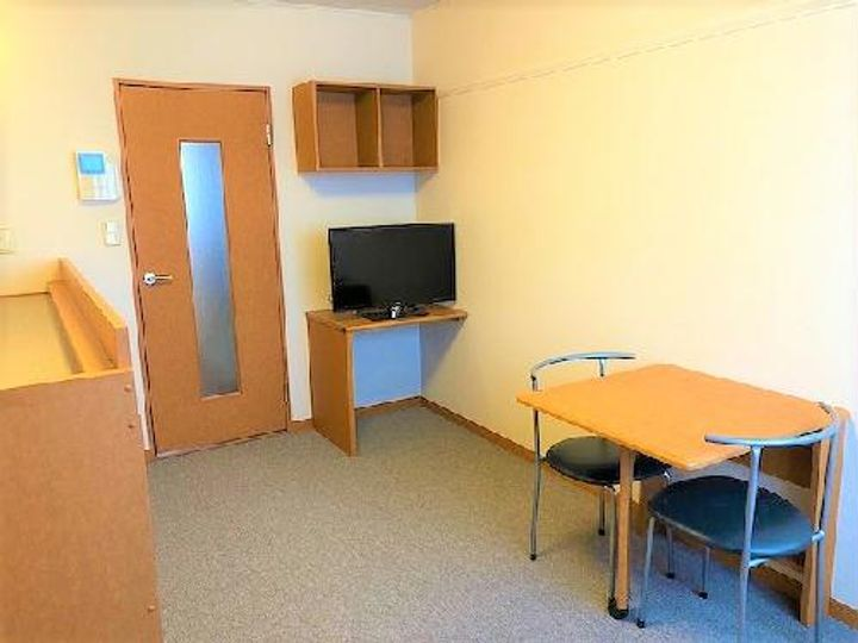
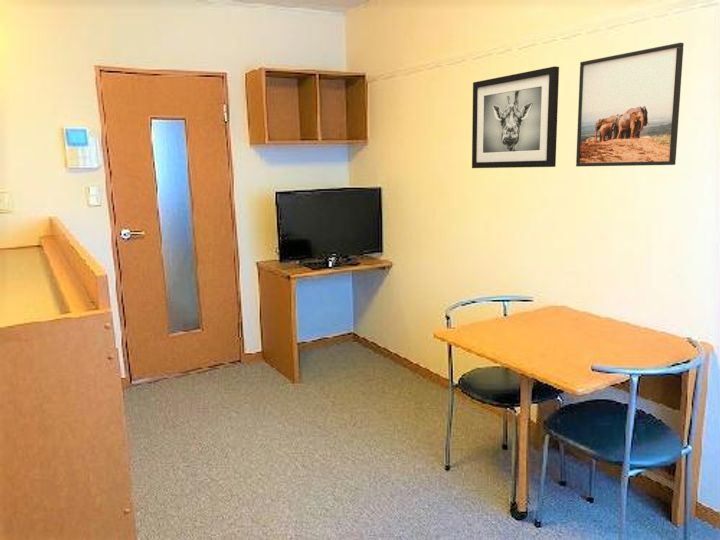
+ wall art [471,65,560,169]
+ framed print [575,42,685,167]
